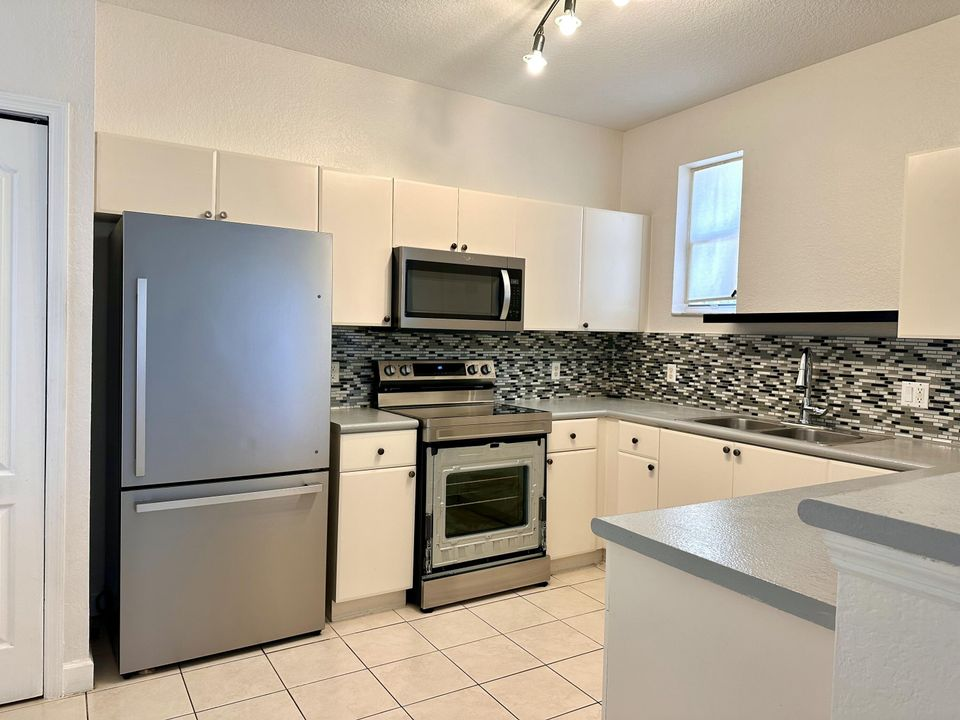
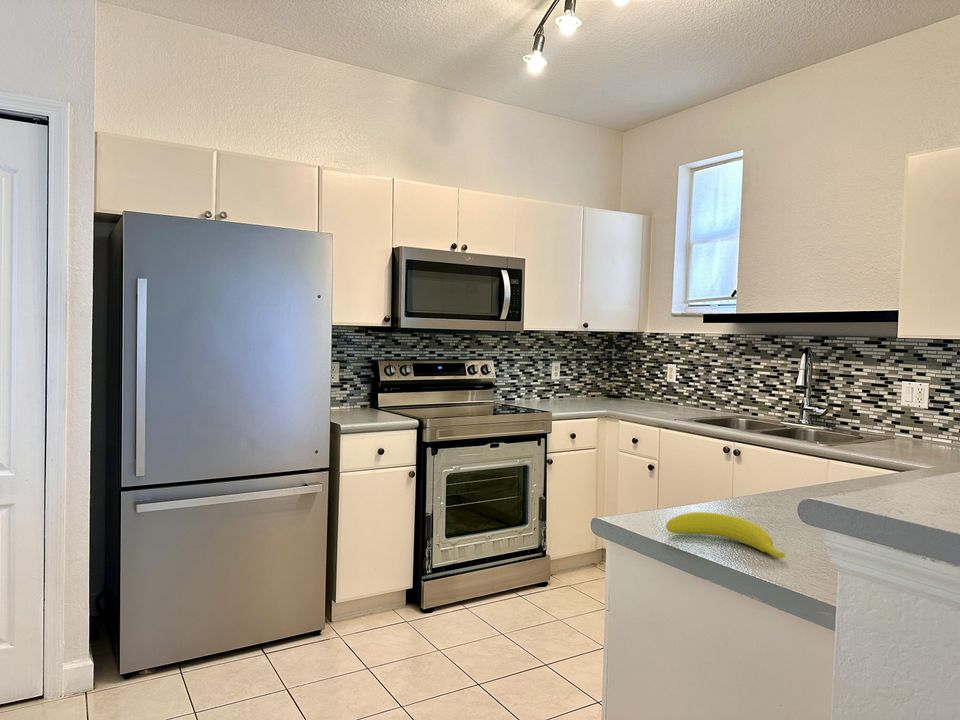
+ fruit [665,511,786,559]
